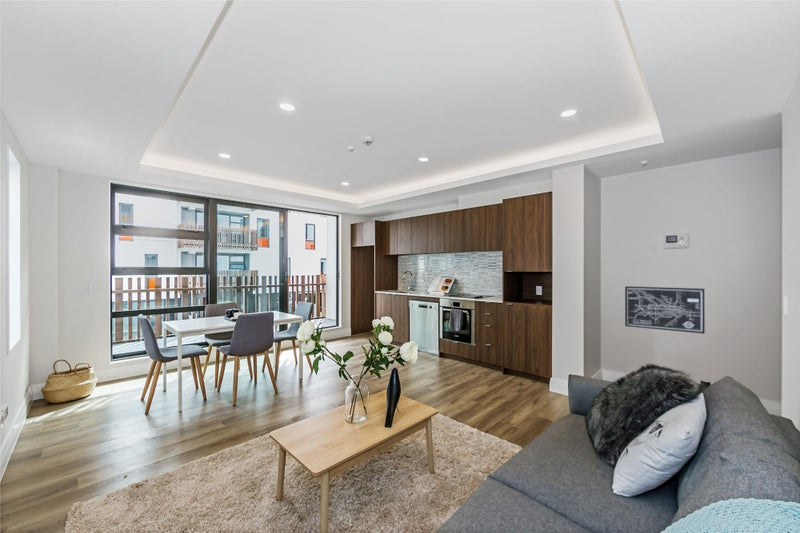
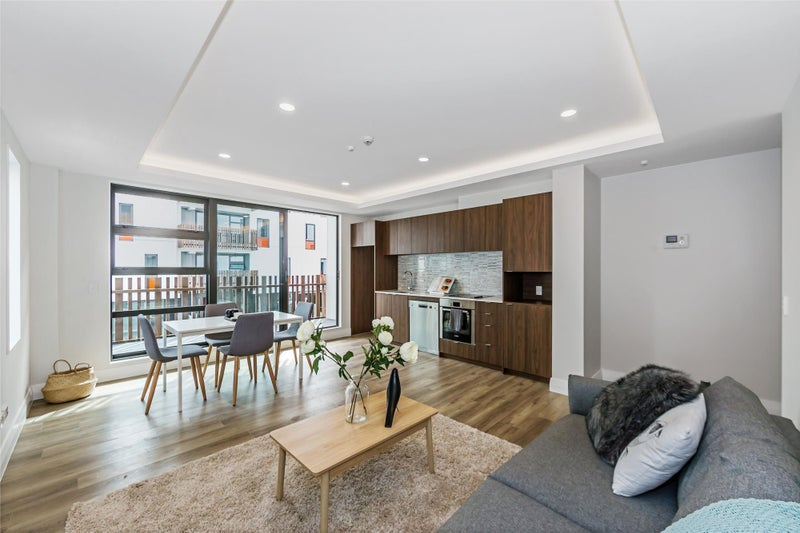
- wall art [624,285,706,335]
